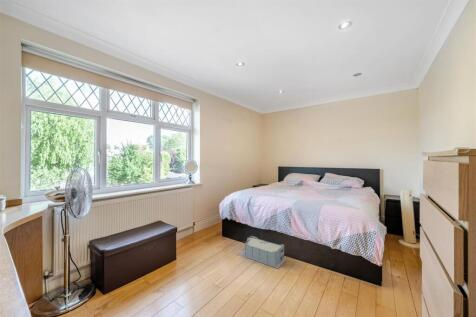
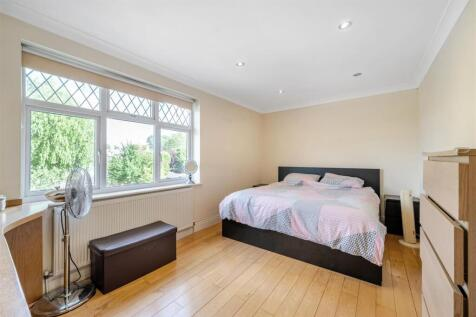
- storage bin [237,235,288,269]
